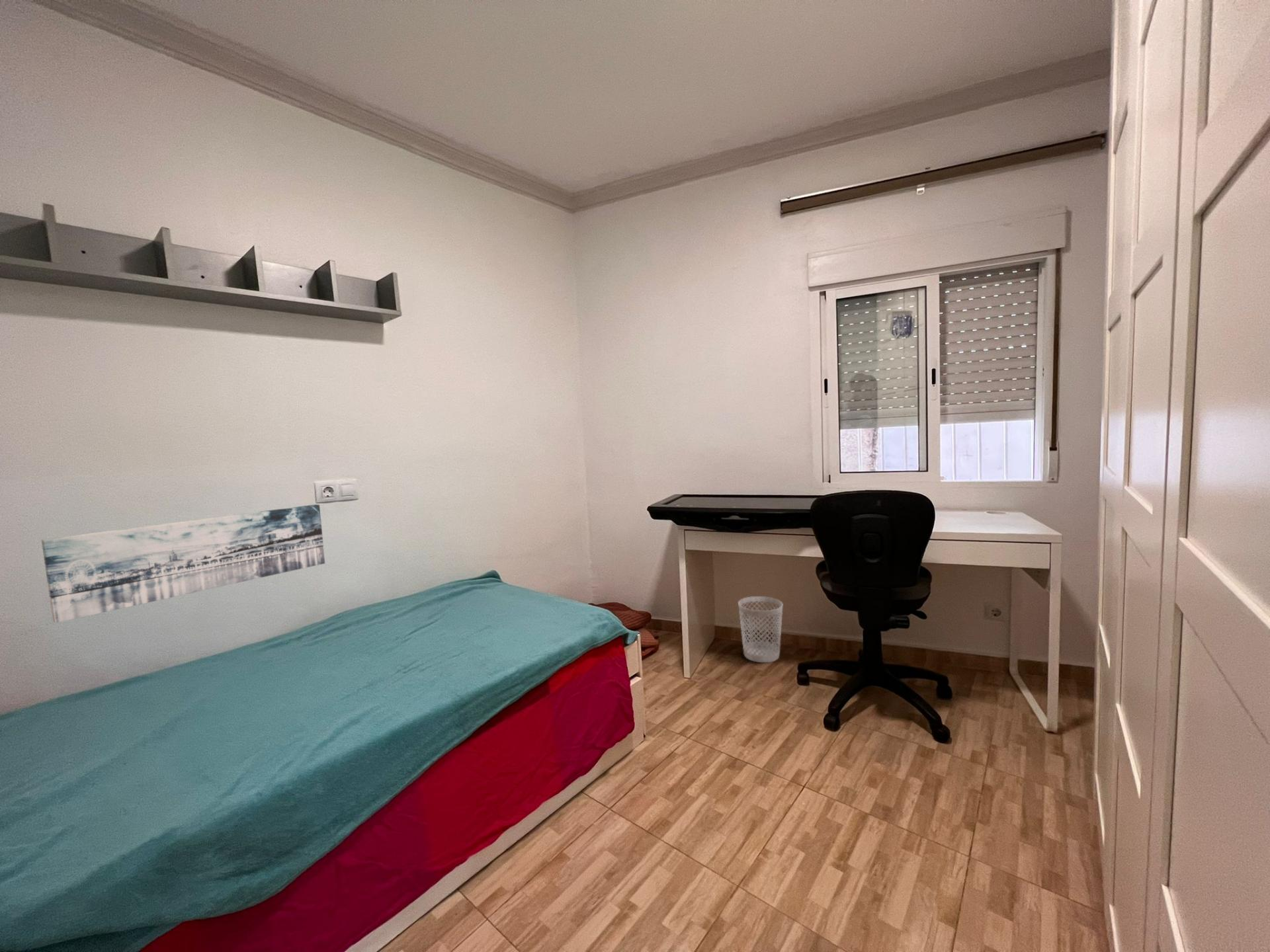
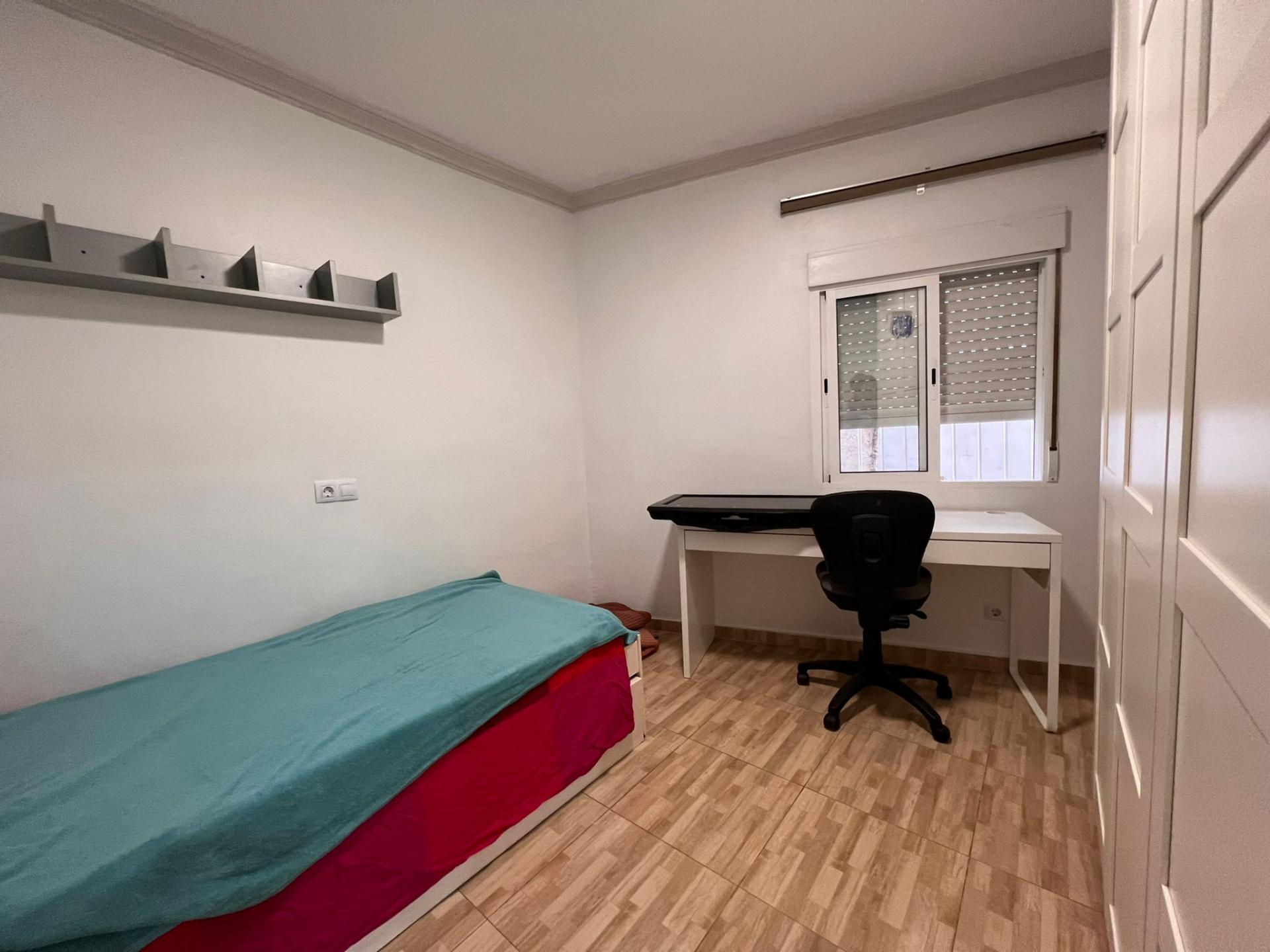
- wastebasket [738,596,783,663]
- wall art [41,504,325,623]
